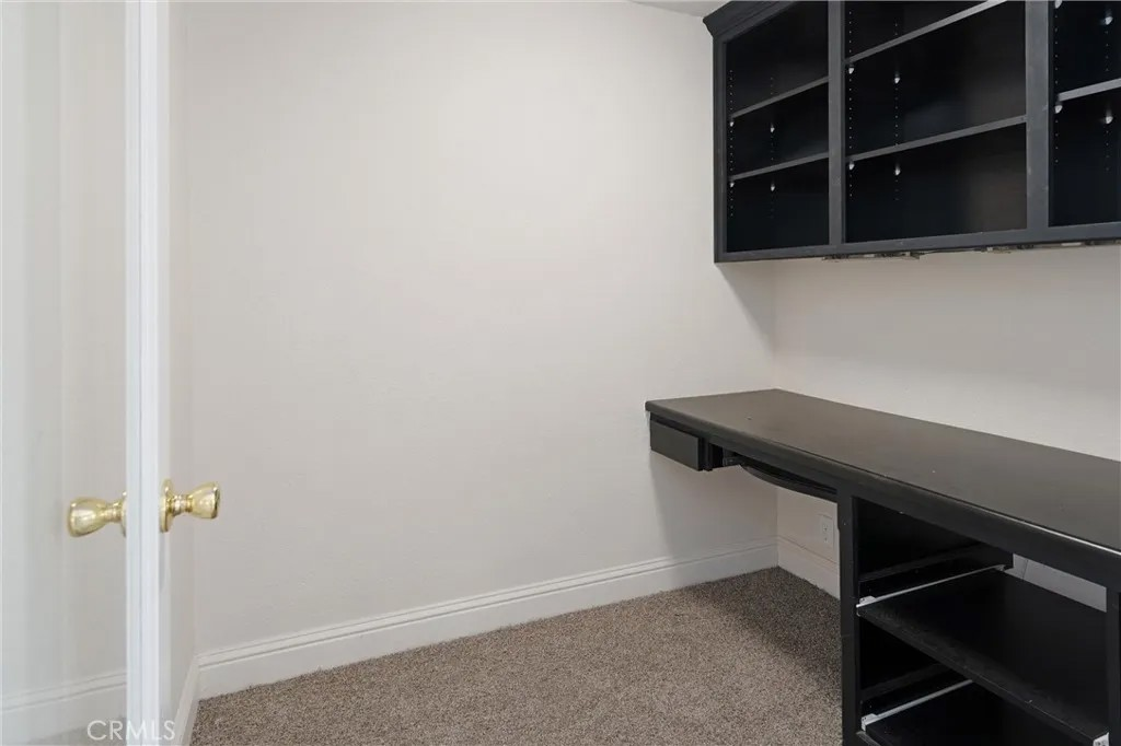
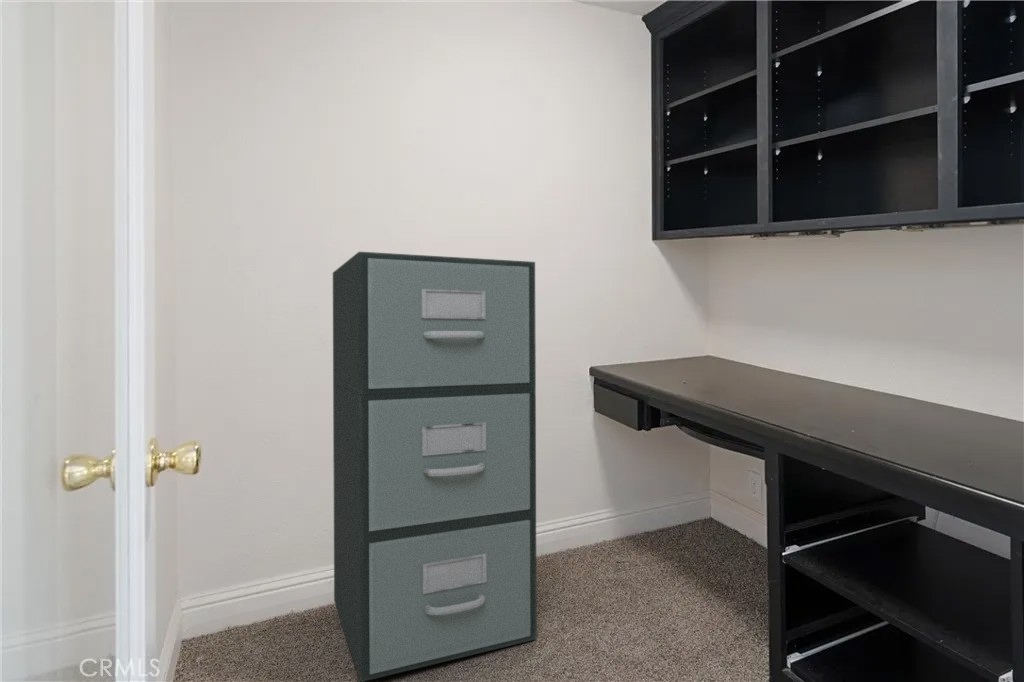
+ filing cabinet [332,251,538,682]
